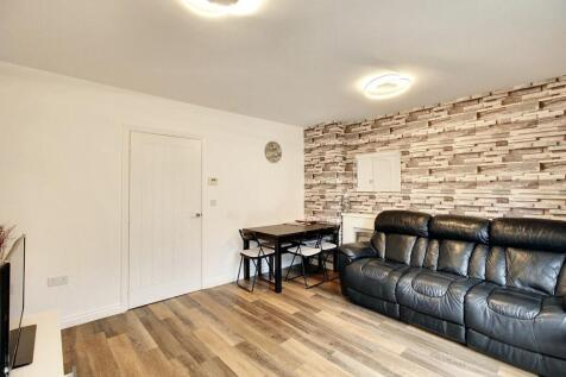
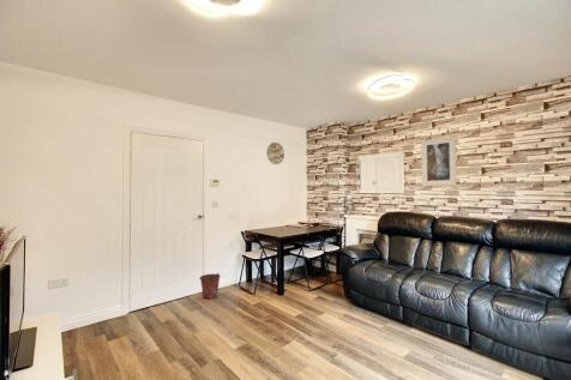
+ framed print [420,135,457,187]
+ bucket [198,272,222,300]
